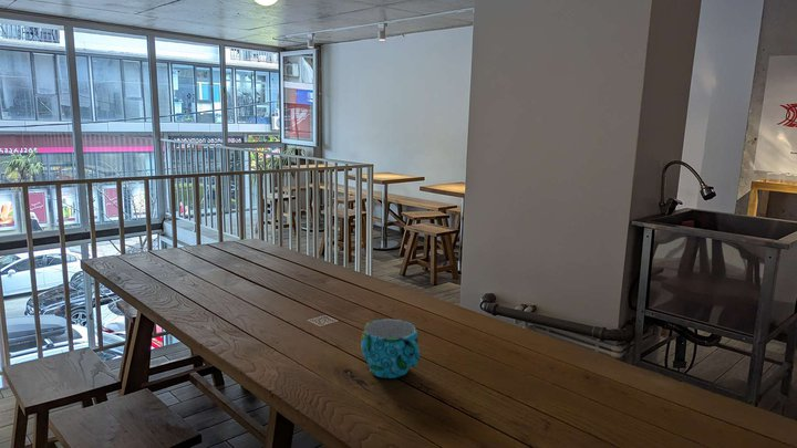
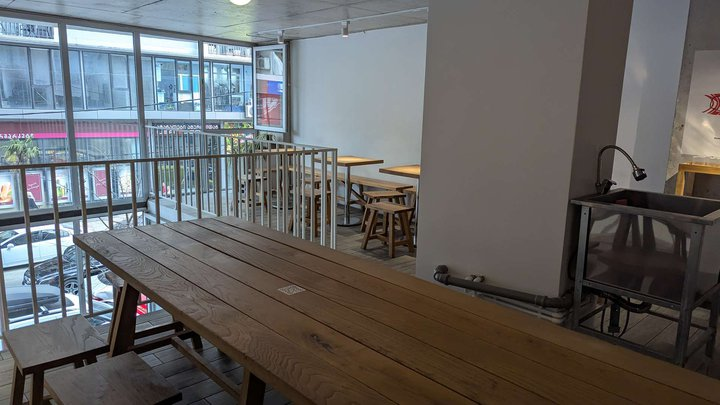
- cup [361,319,421,379]
